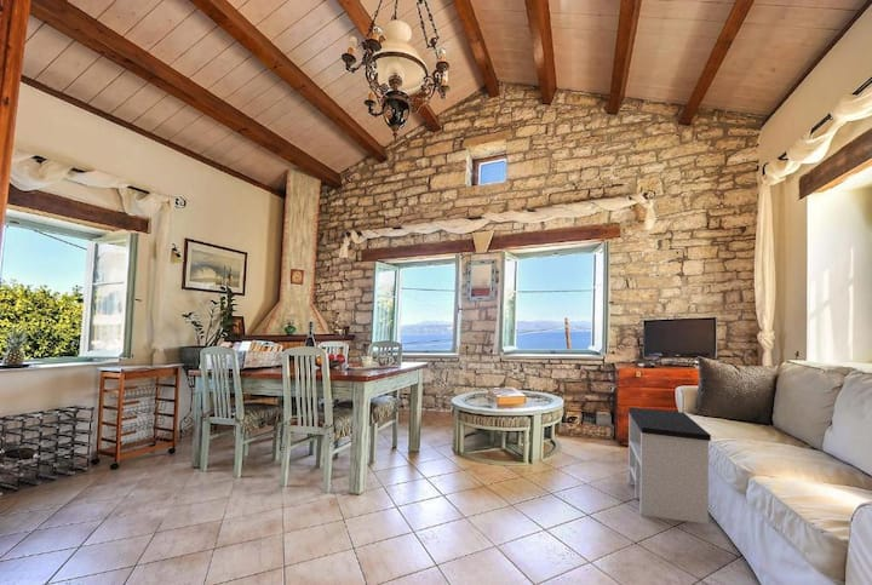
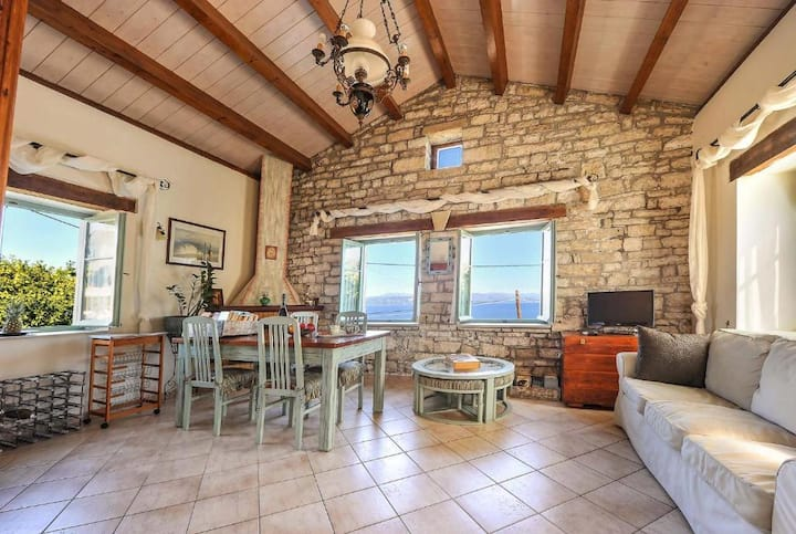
- side table [627,406,712,526]
